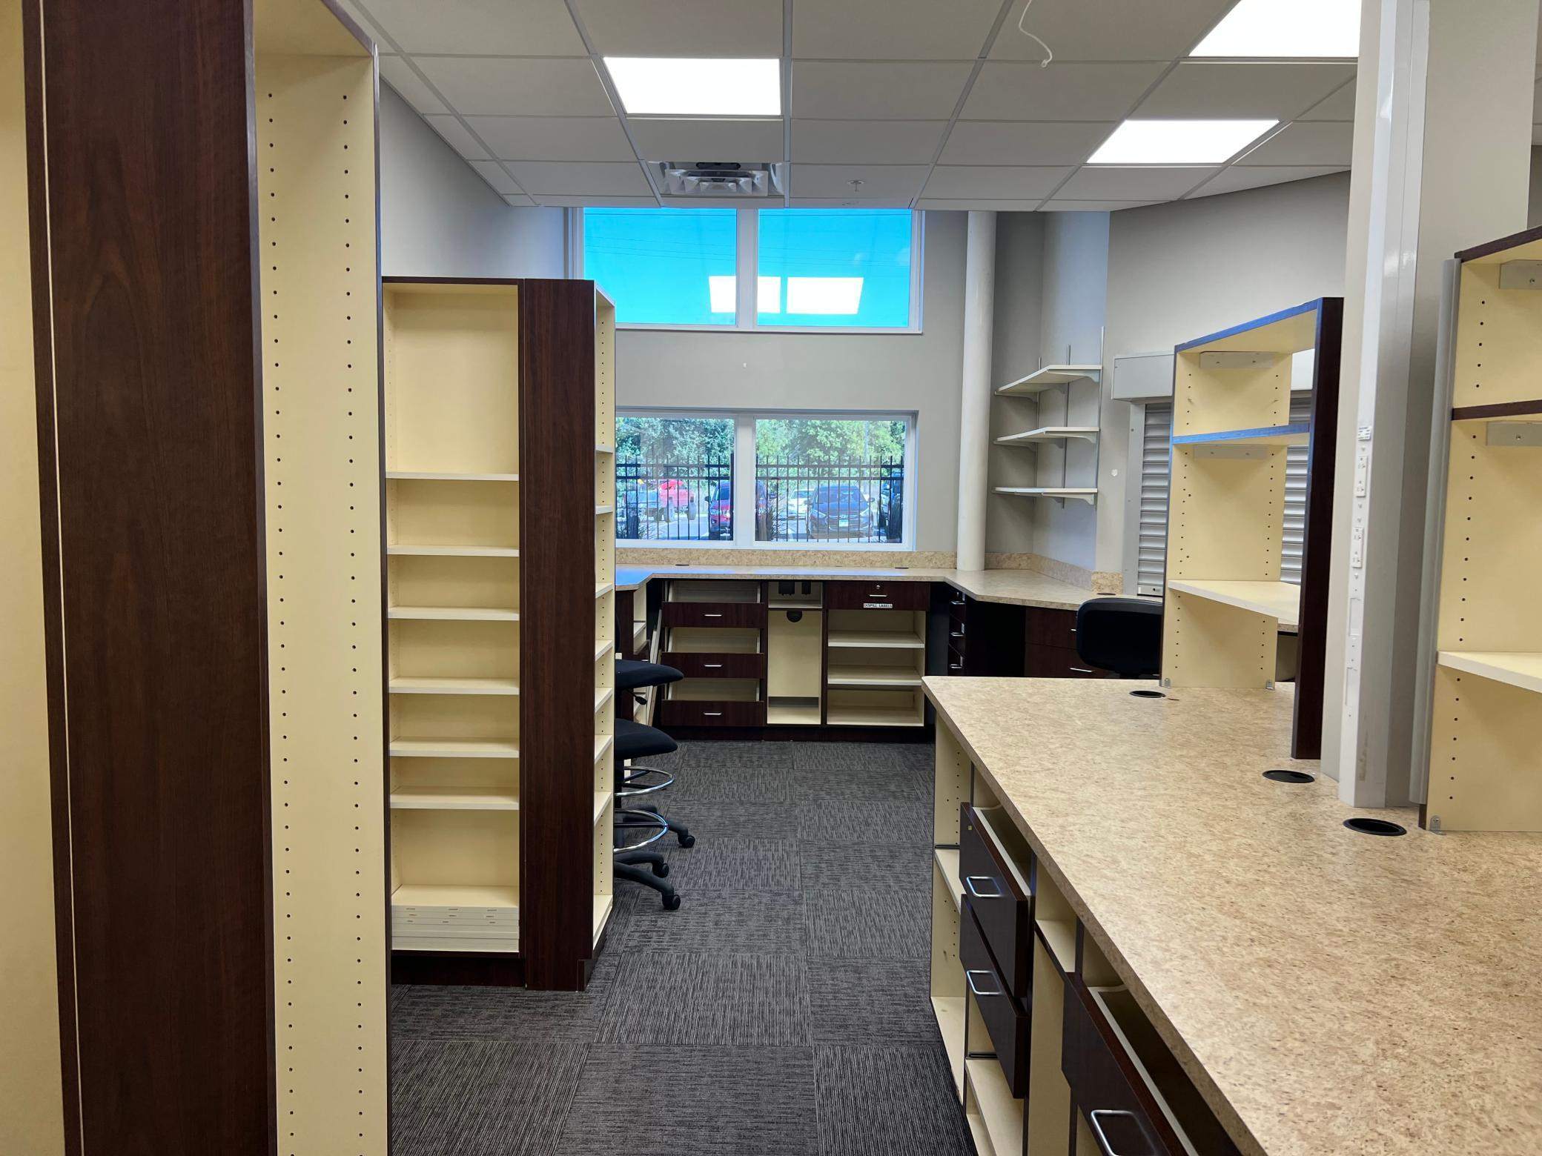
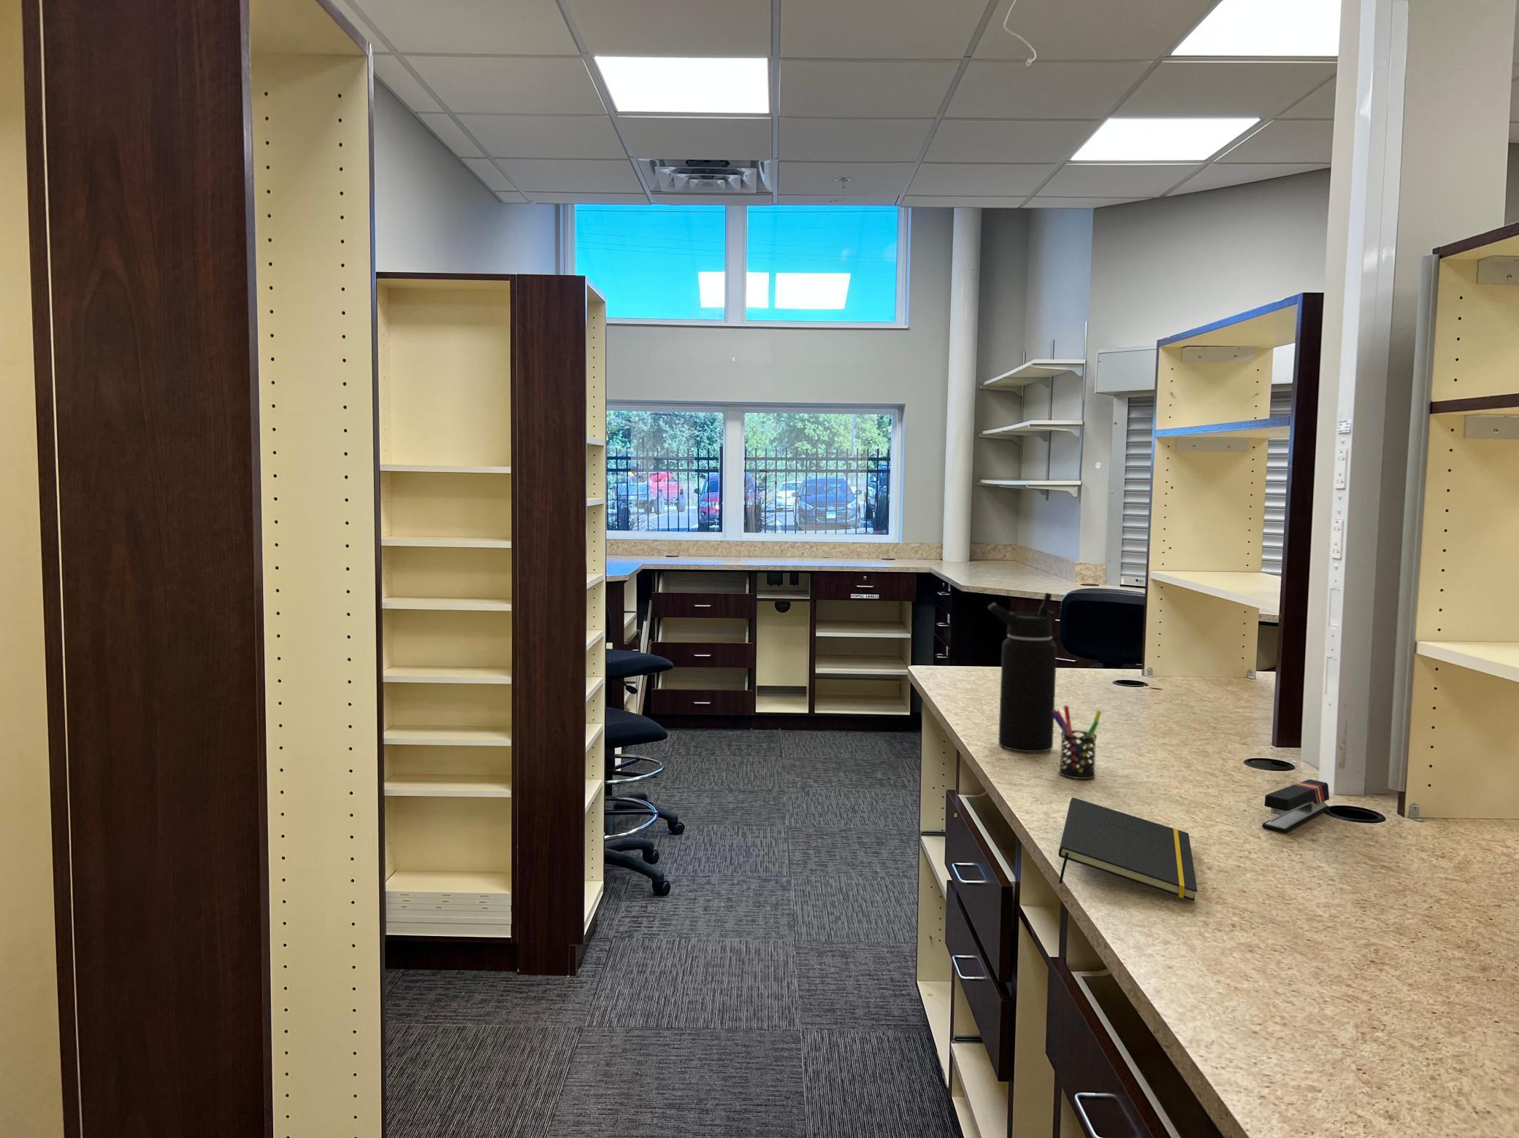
+ stapler [1262,779,1330,833]
+ pen holder [1051,705,1102,779]
+ water bottle [987,592,1057,753]
+ notepad [1057,796,1198,901]
